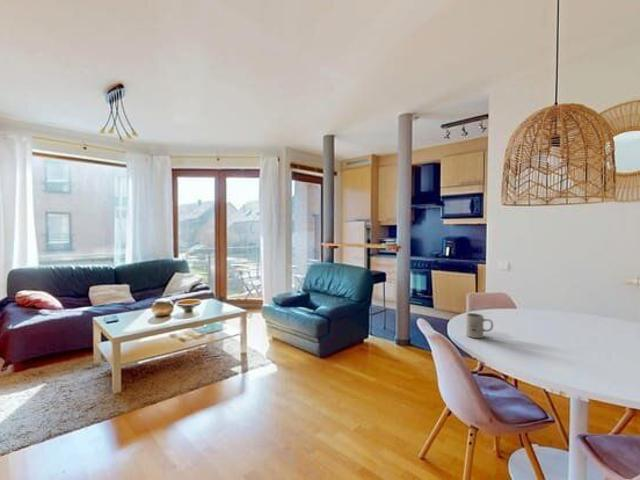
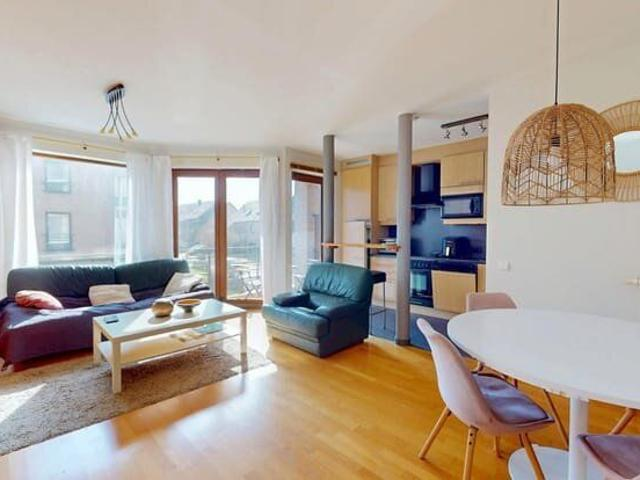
- mug [465,312,494,339]
